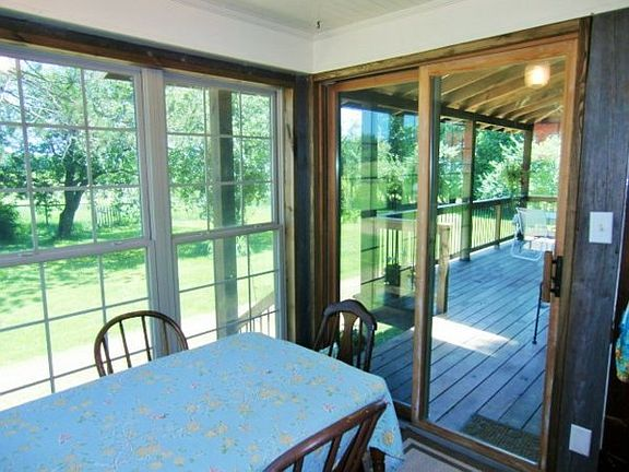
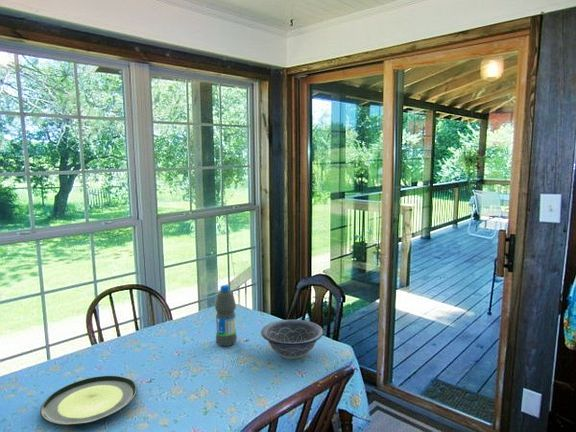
+ plate [39,375,138,427]
+ decorative bowl [260,318,325,360]
+ water bottle [214,284,238,347]
